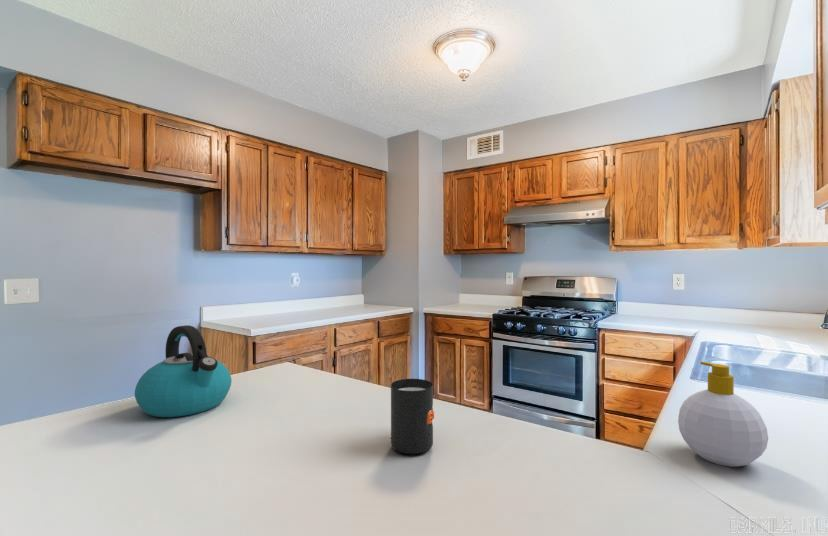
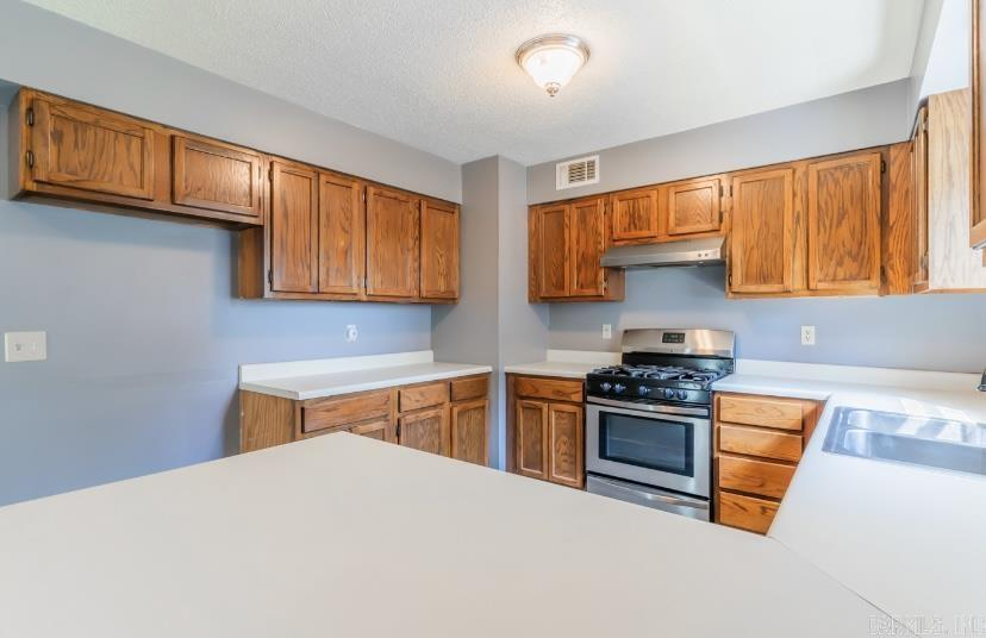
- mug [390,378,435,455]
- soap bottle [677,361,769,468]
- kettle [134,324,233,418]
